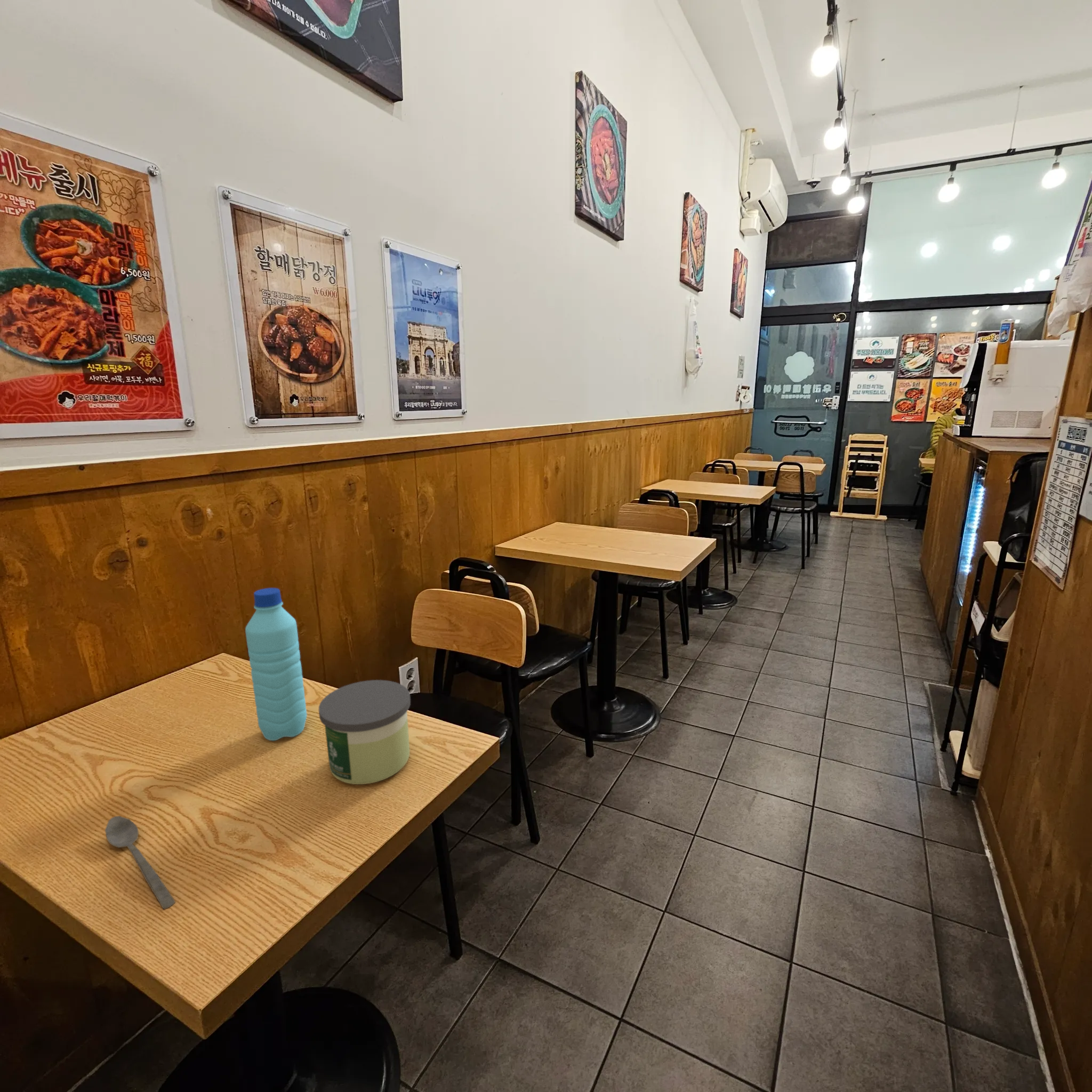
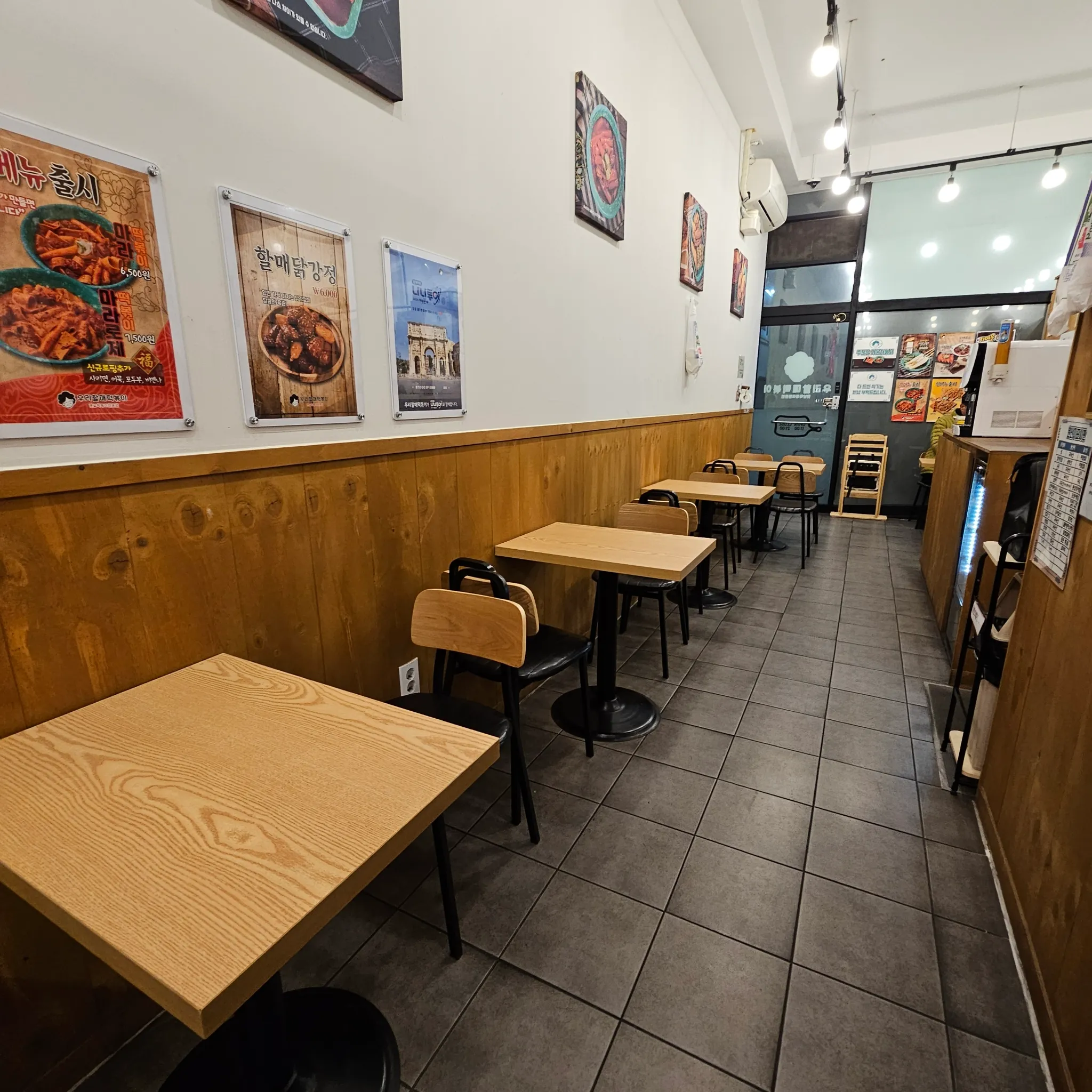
- spoon [105,815,176,910]
- water bottle [245,588,308,741]
- candle [318,679,411,785]
